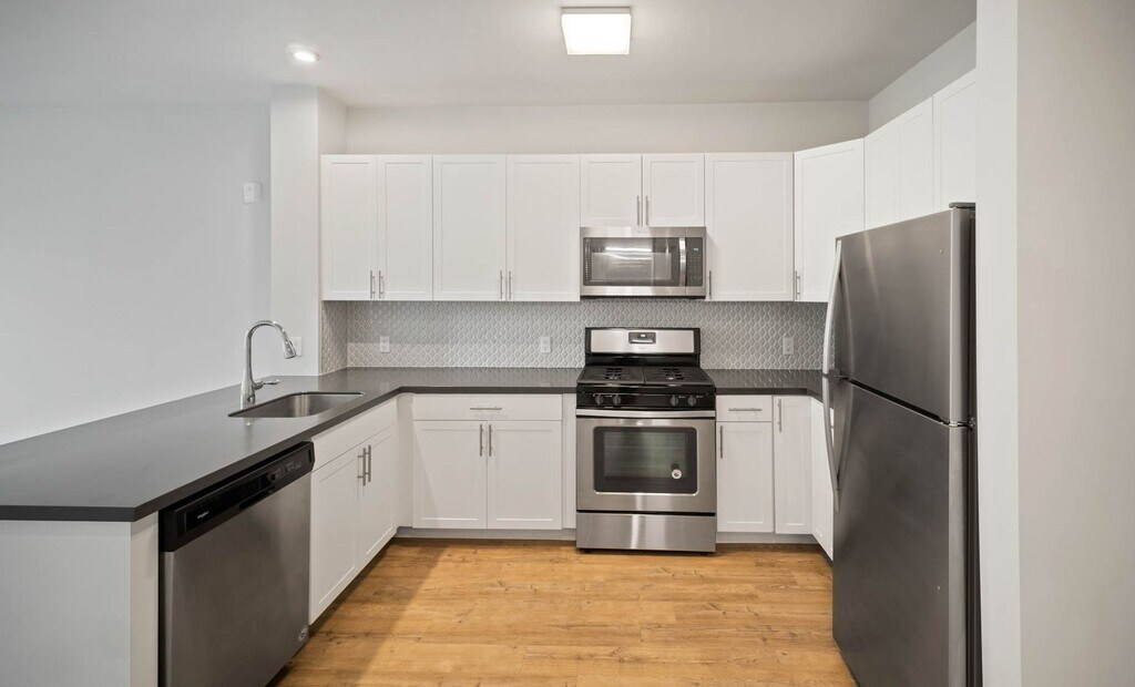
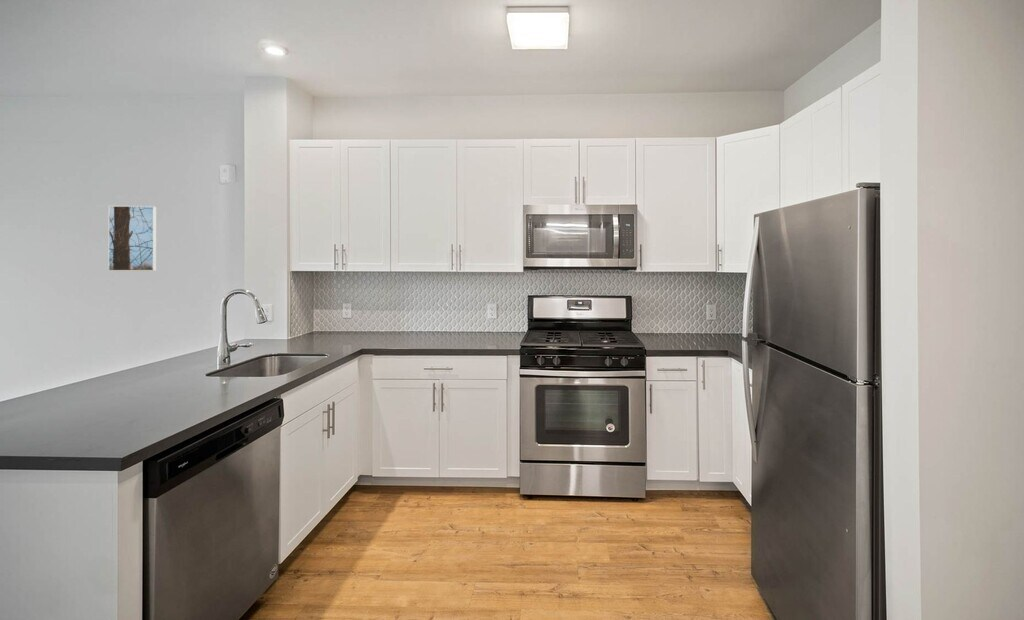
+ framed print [107,205,157,272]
